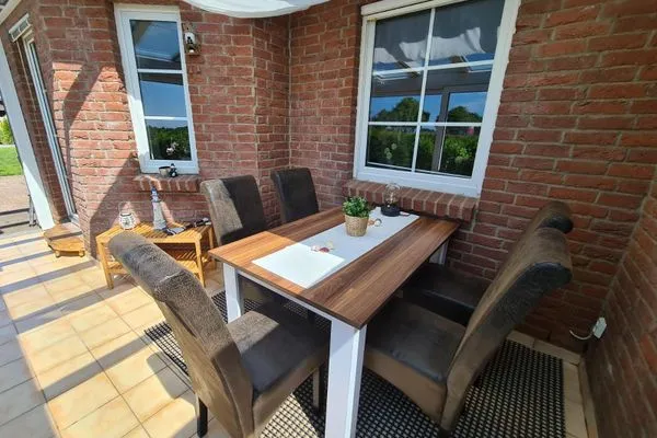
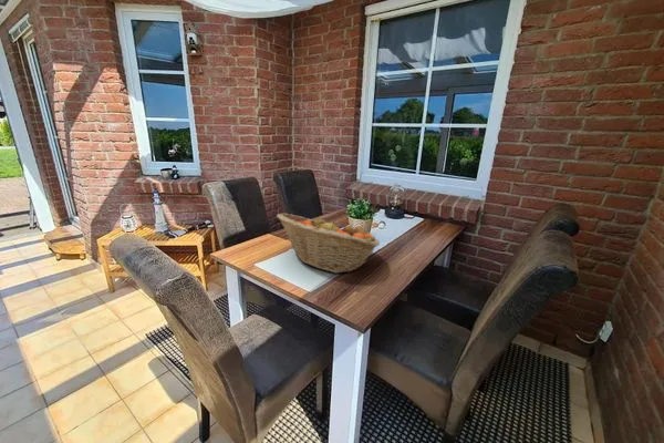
+ fruit basket [276,213,381,275]
